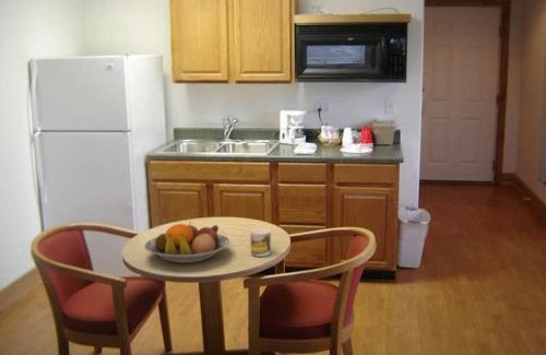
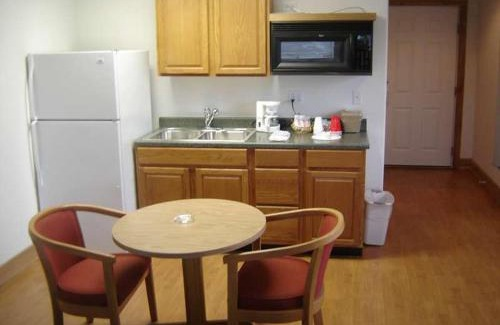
- mug [249,228,272,258]
- fruit bowl [143,220,232,264]
